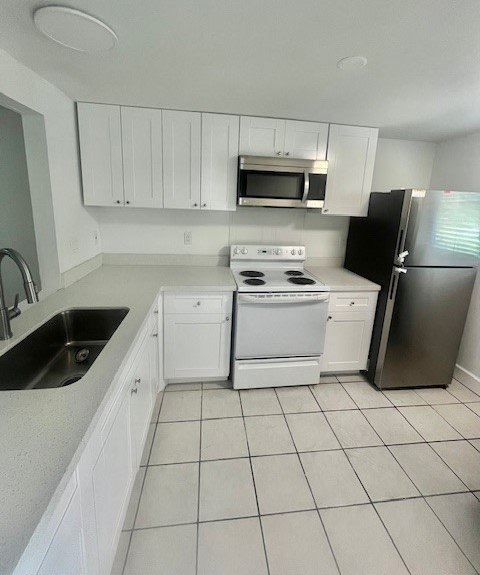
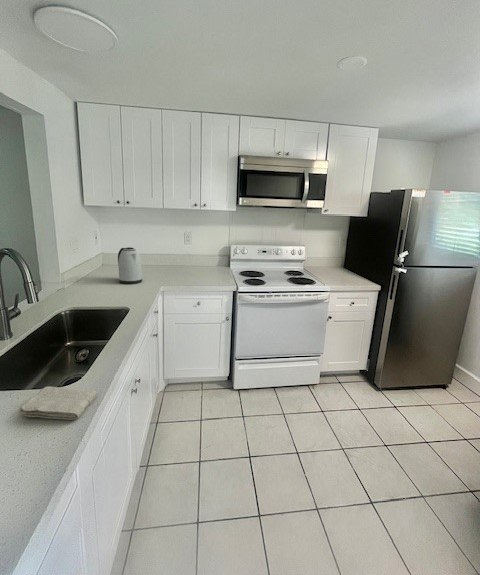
+ kettle [117,246,143,285]
+ washcloth [18,386,98,421]
